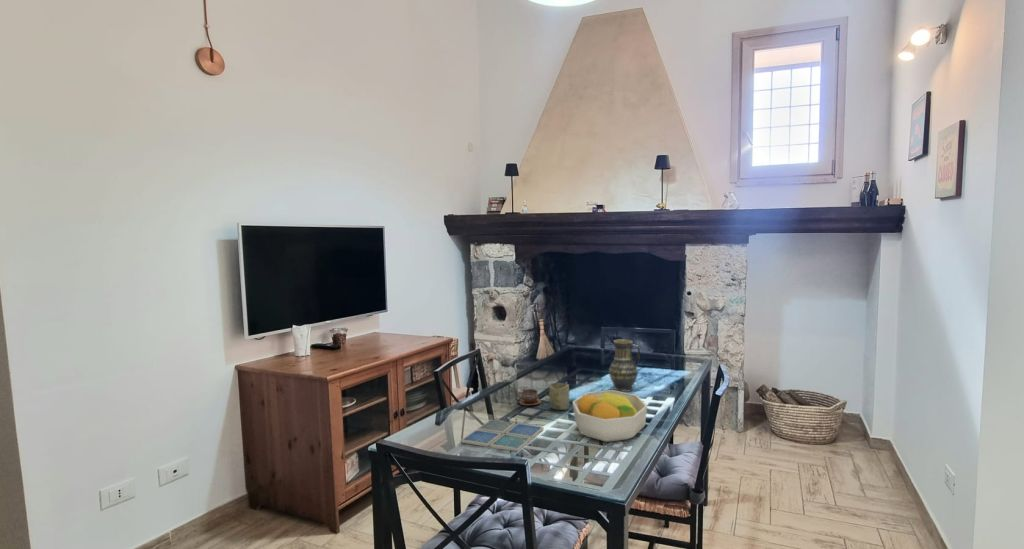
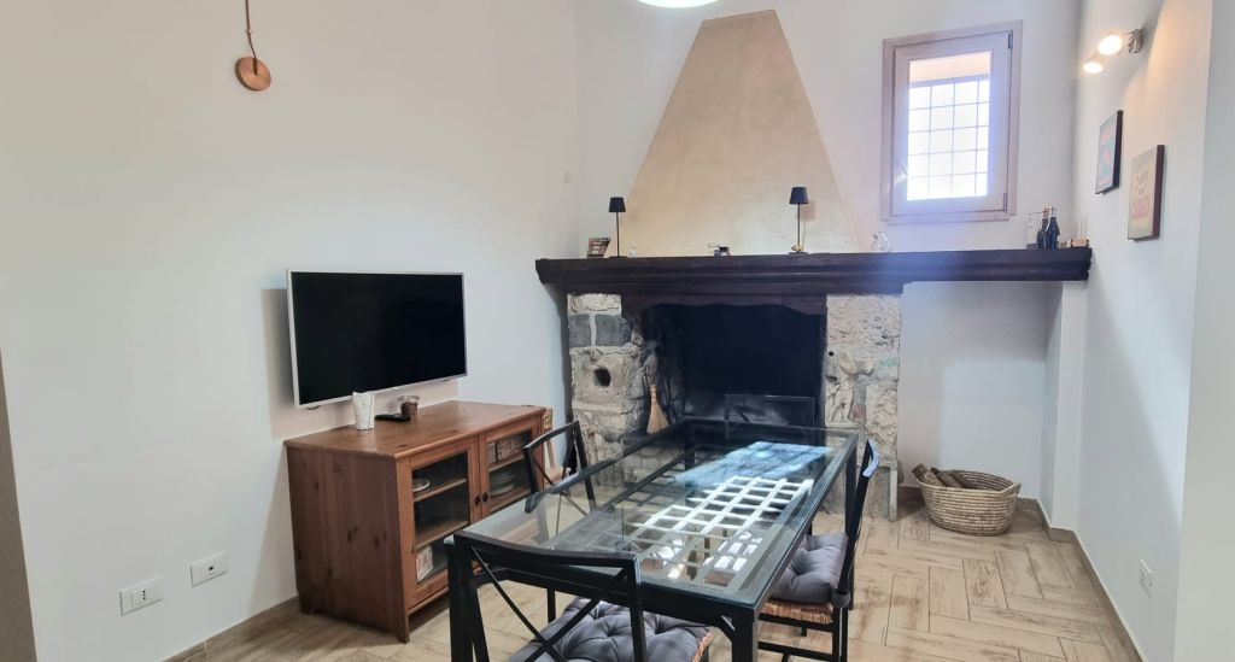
- vase [608,338,641,393]
- drink coaster [460,419,545,452]
- cup [548,382,570,411]
- cup [517,388,542,407]
- fruit bowl [572,389,648,443]
